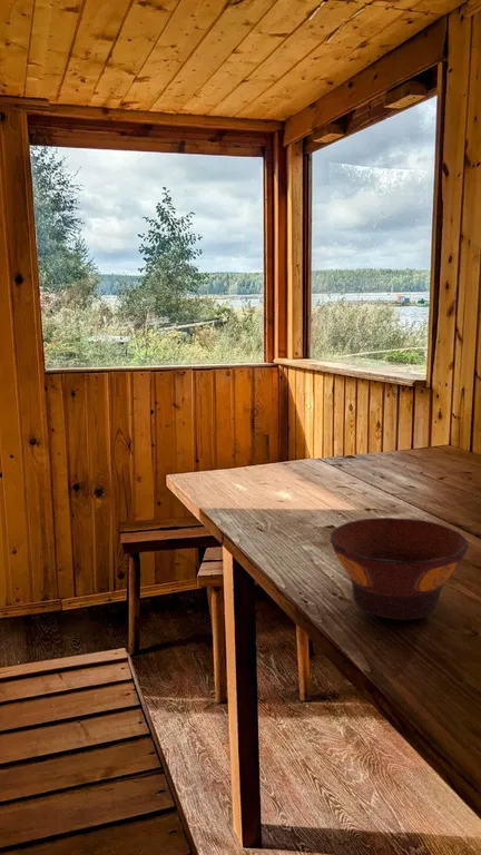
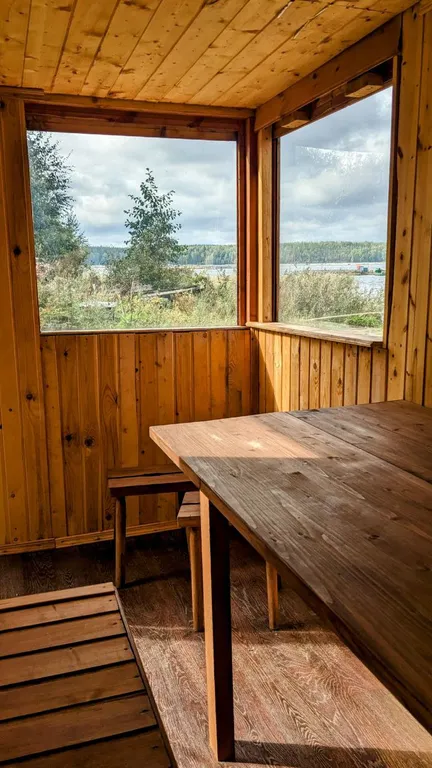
- bowl [330,517,470,621]
